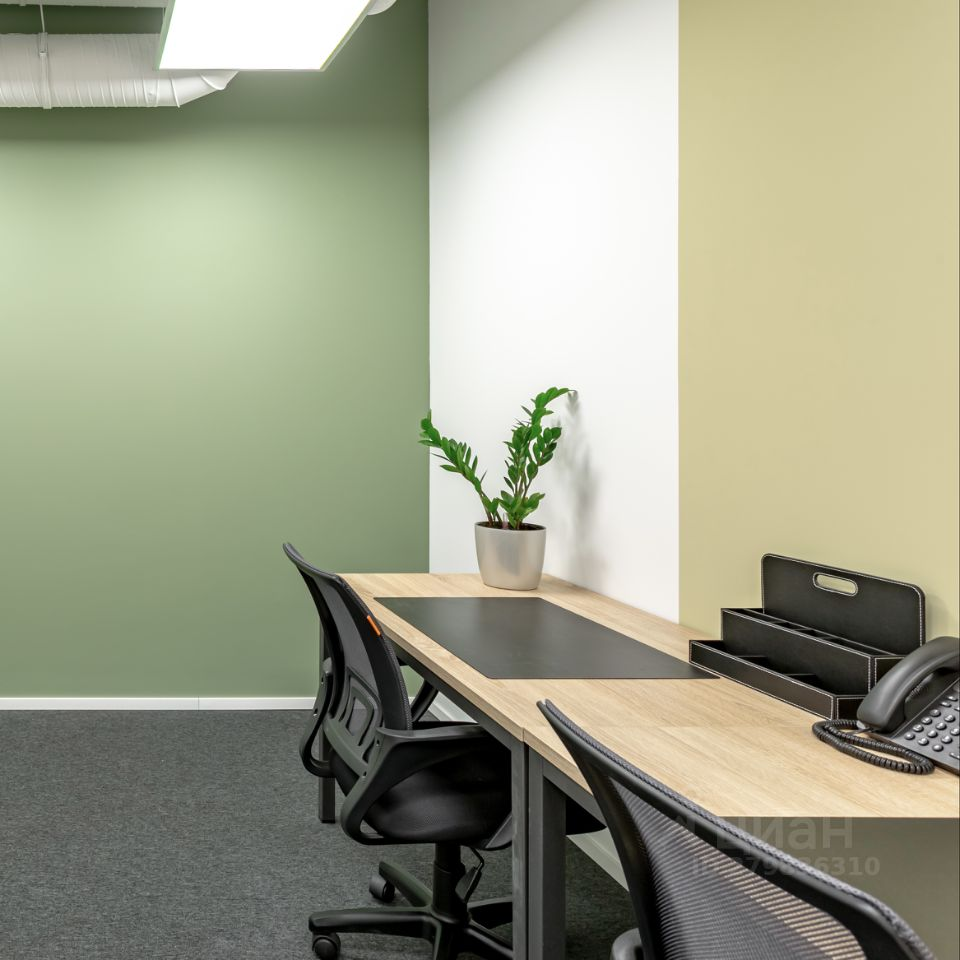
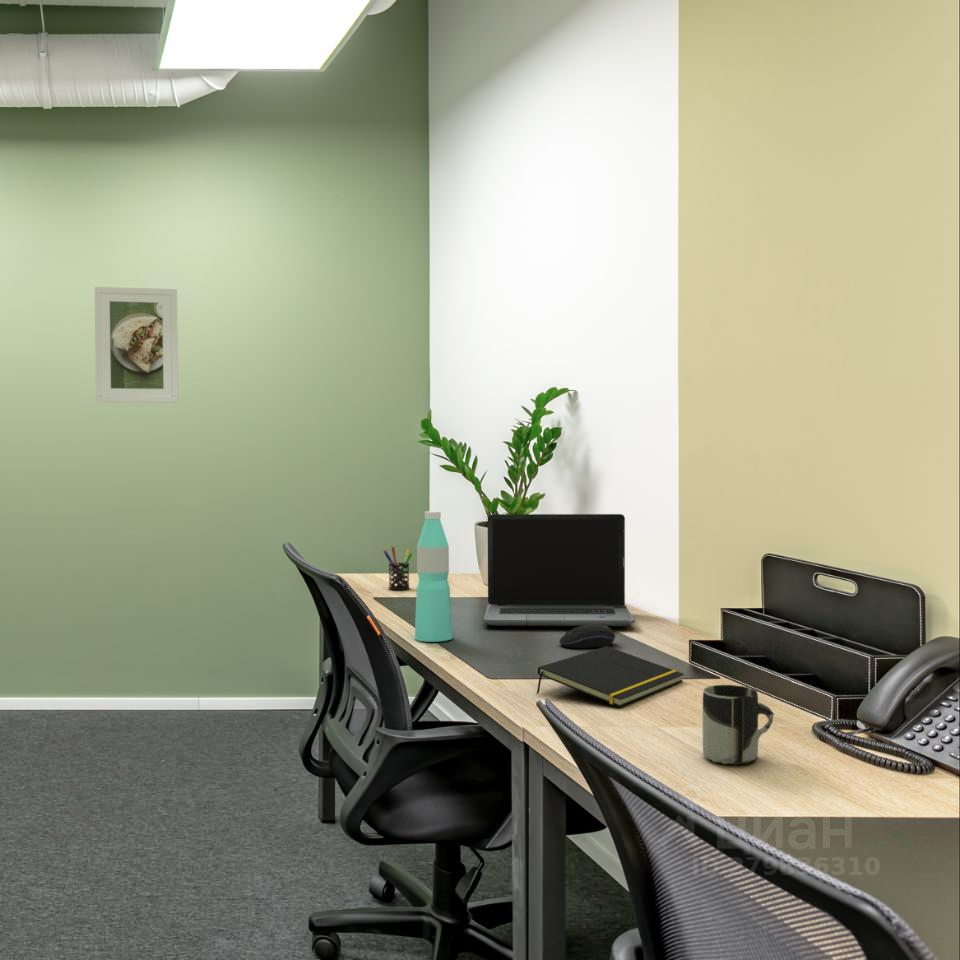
+ computer mouse [558,625,616,649]
+ cup [702,684,775,766]
+ pen holder [382,546,413,591]
+ notepad [535,646,685,708]
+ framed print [94,286,179,404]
+ laptop computer [483,513,636,627]
+ water bottle [414,510,453,643]
